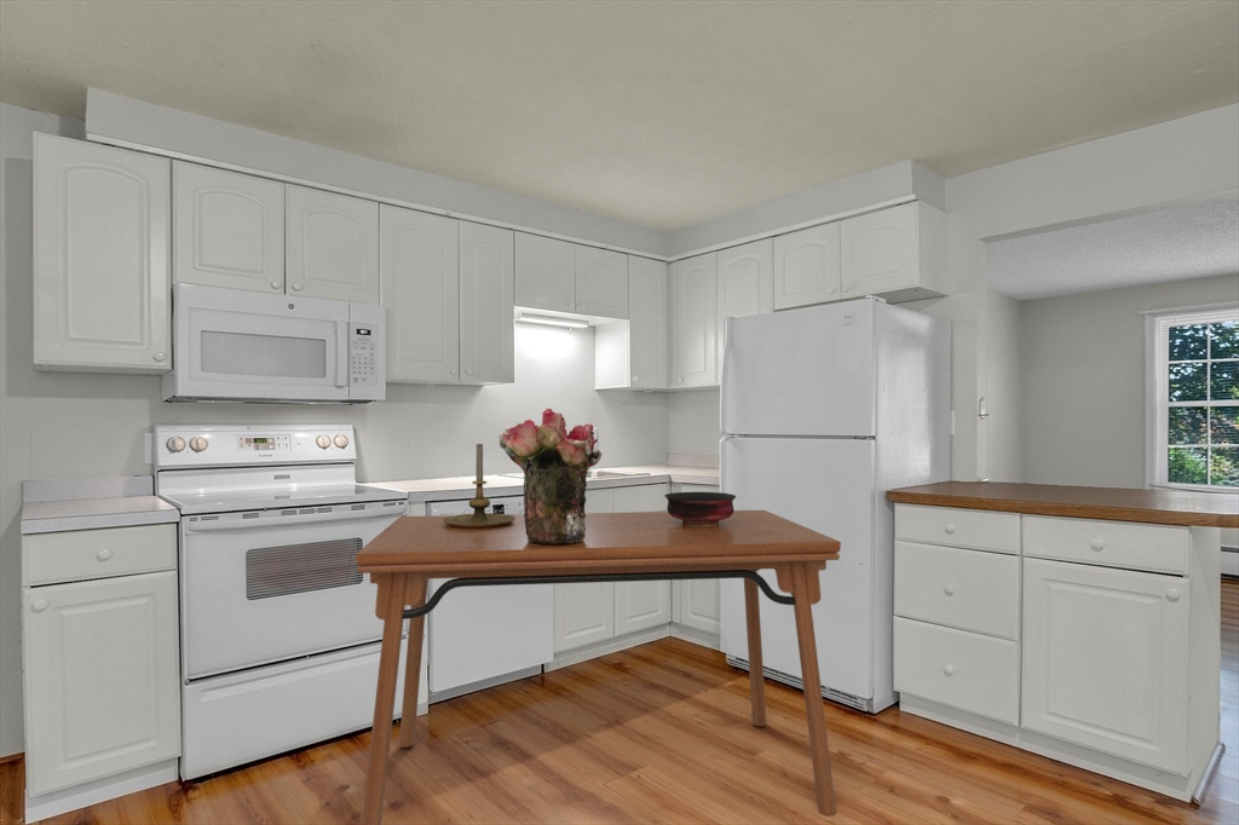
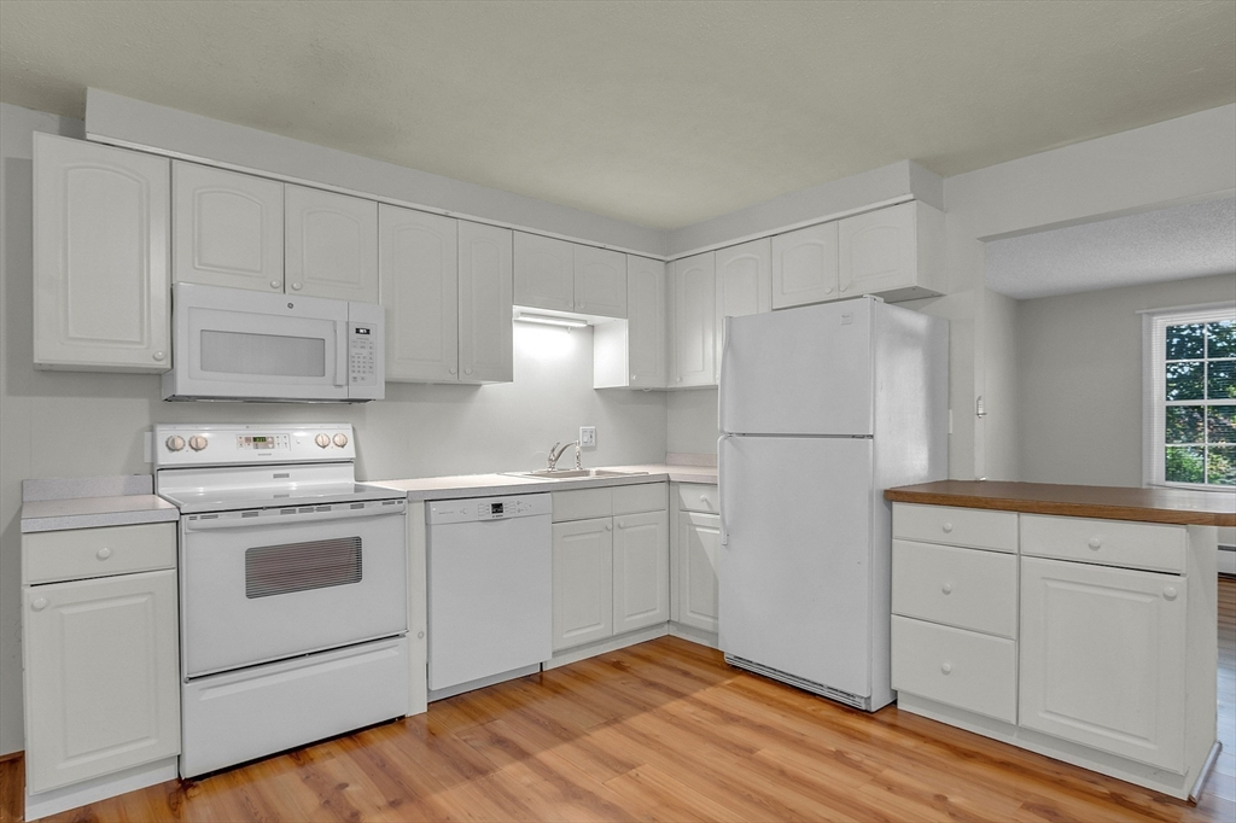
- bowl [663,491,737,526]
- candle holder [443,443,515,527]
- bouquet [497,408,603,543]
- dining table [355,509,842,825]
